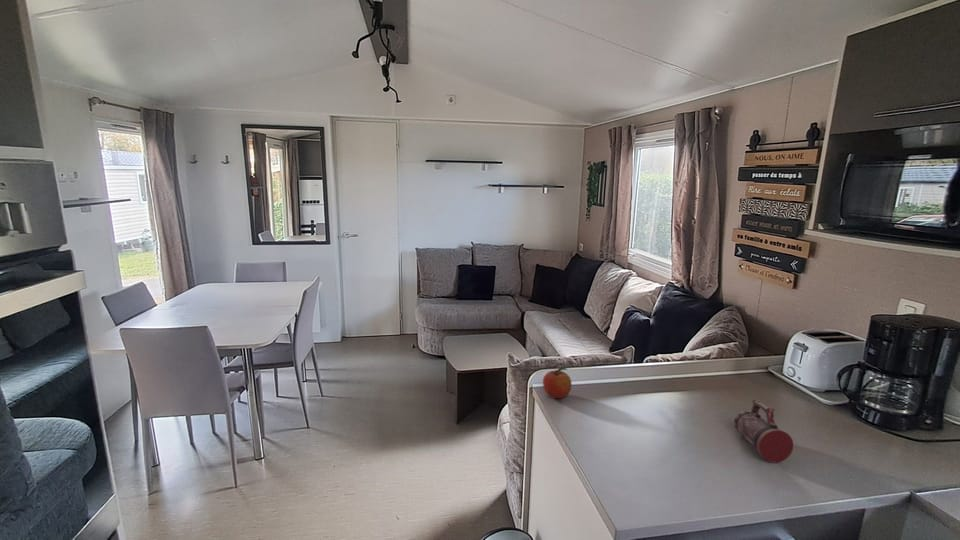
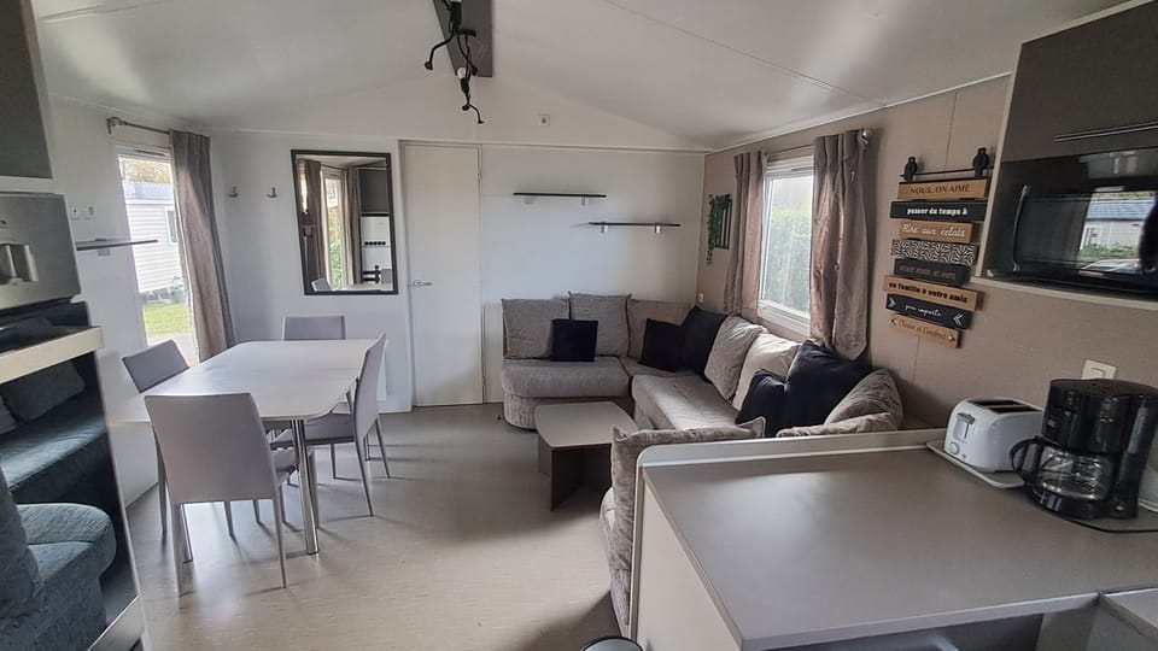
- beer mug [733,398,794,463]
- fruit [542,366,573,400]
